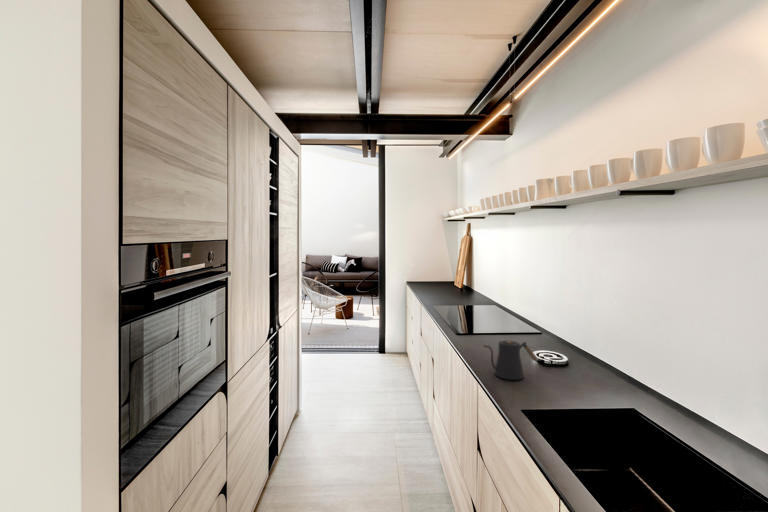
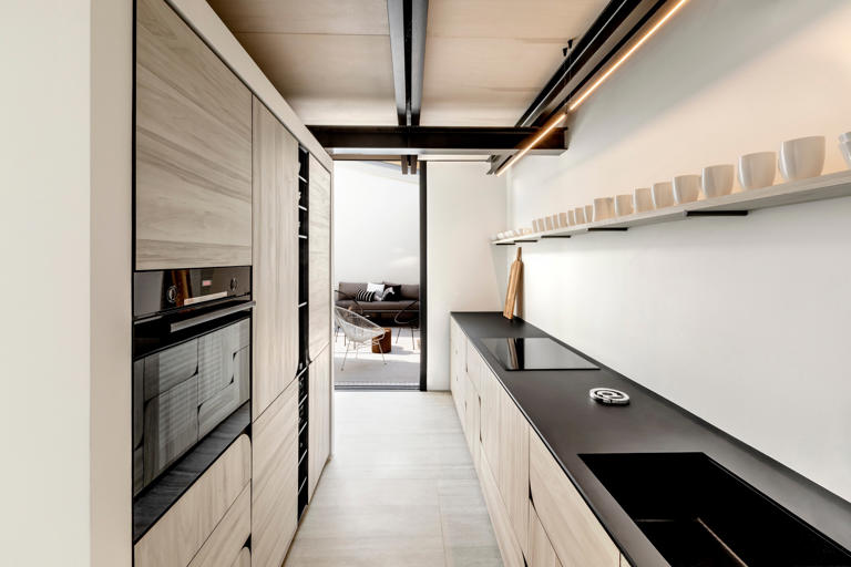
- kettle [482,340,539,381]
